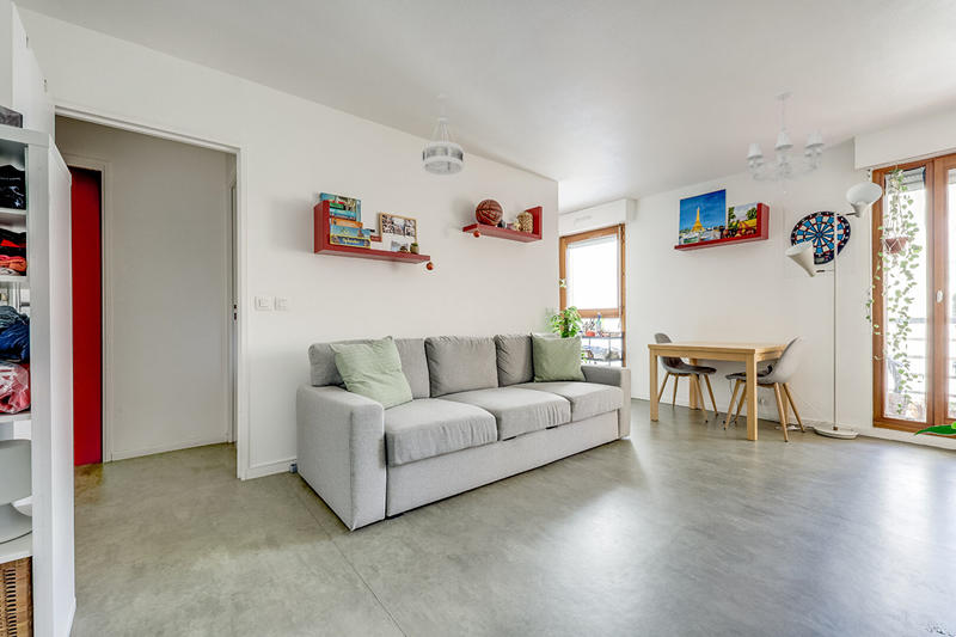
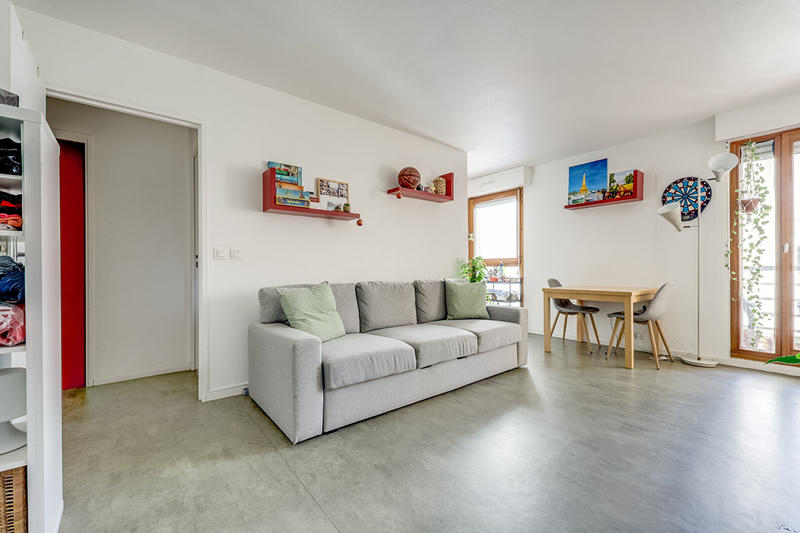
- ceiling light fixture [421,93,465,176]
- chandelier [744,90,826,196]
